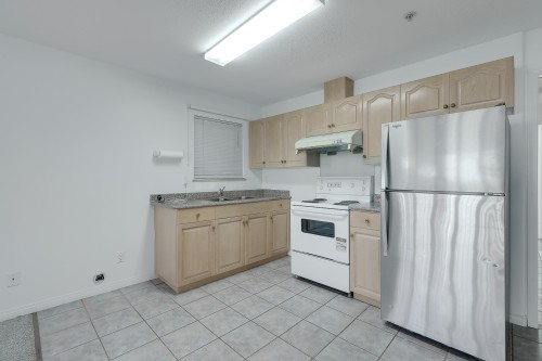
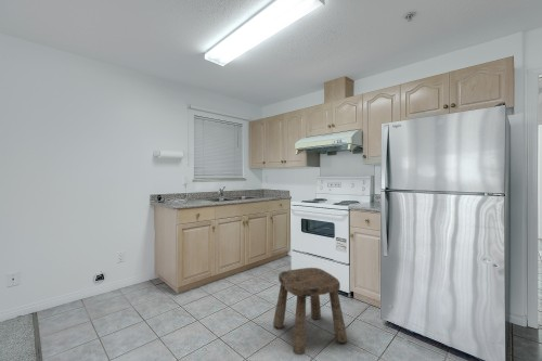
+ stool [272,267,348,356]
